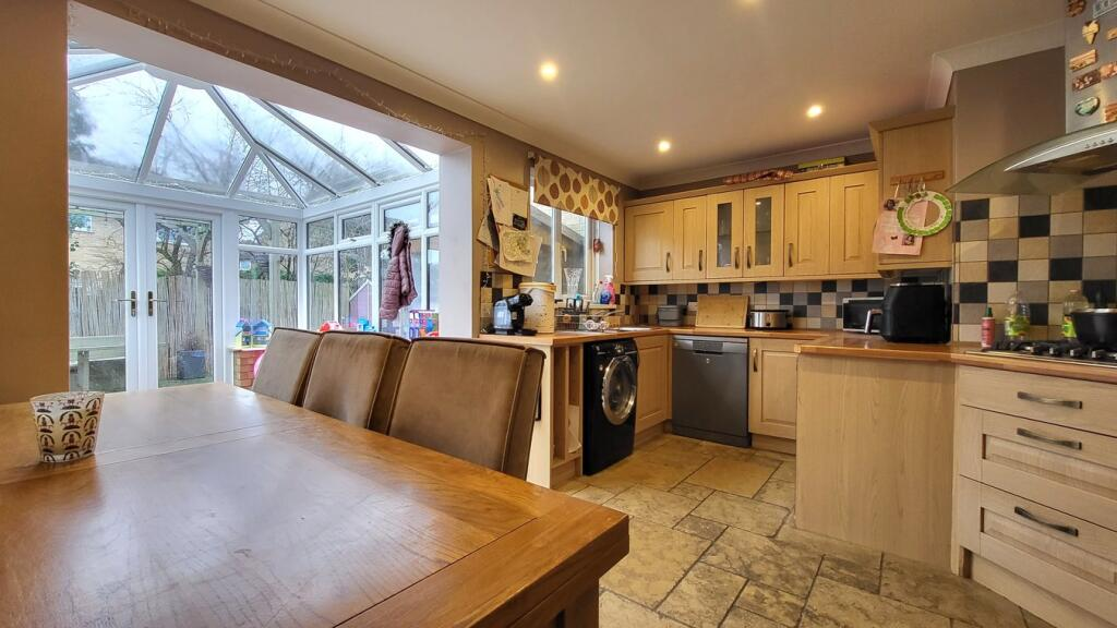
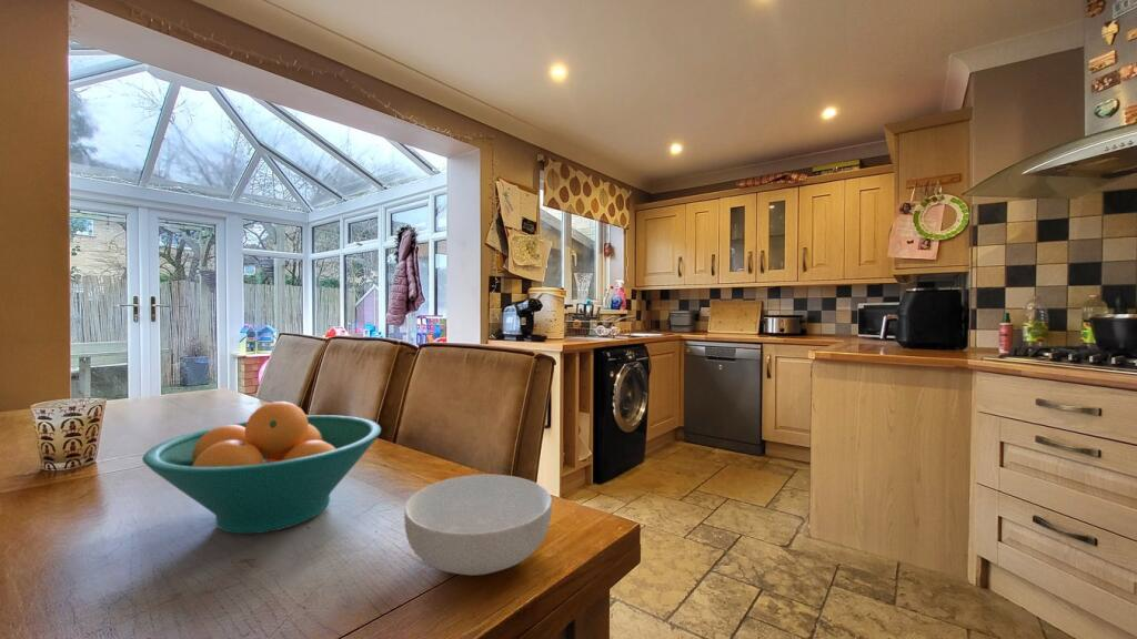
+ fruit bowl [141,400,382,535]
+ cereal bowl [403,474,553,577]
